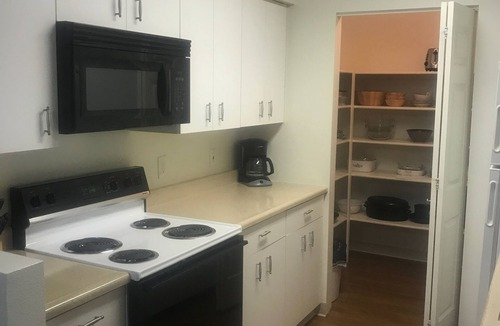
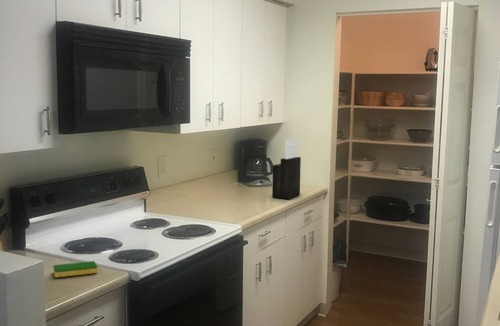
+ dish sponge [52,260,98,278]
+ knife block [271,137,302,200]
